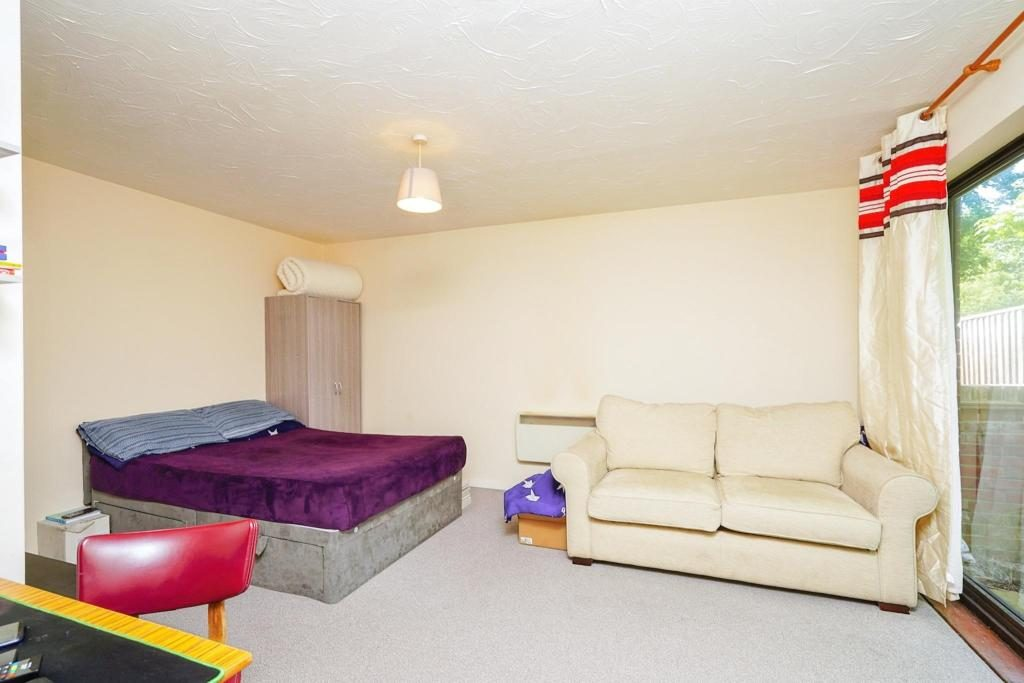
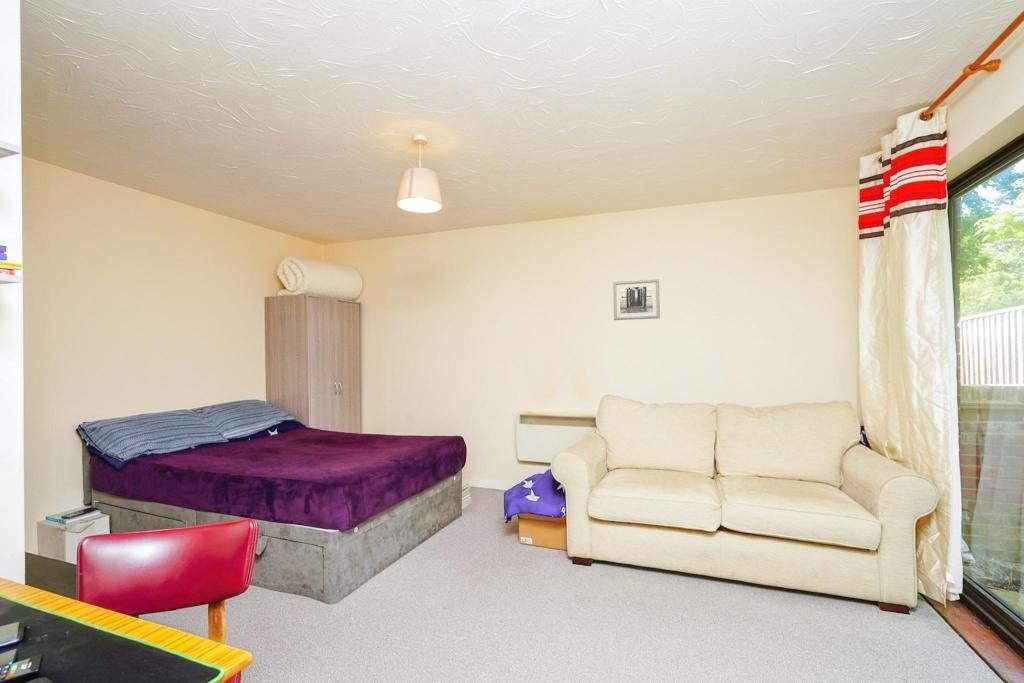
+ wall art [612,278,661,321]
